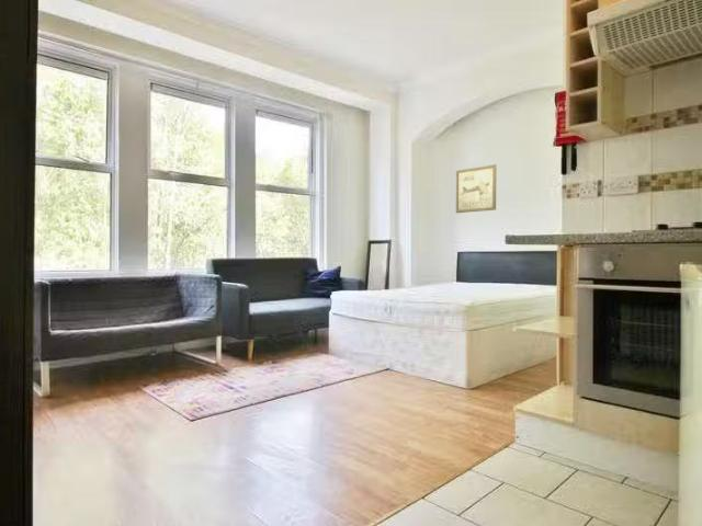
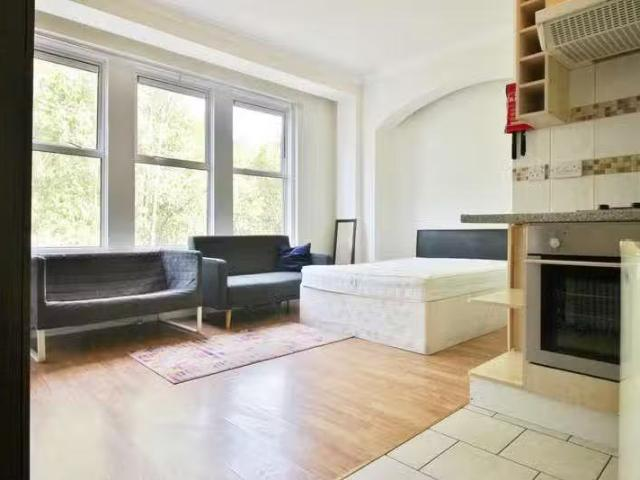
- wall art [455,163,497,214]
